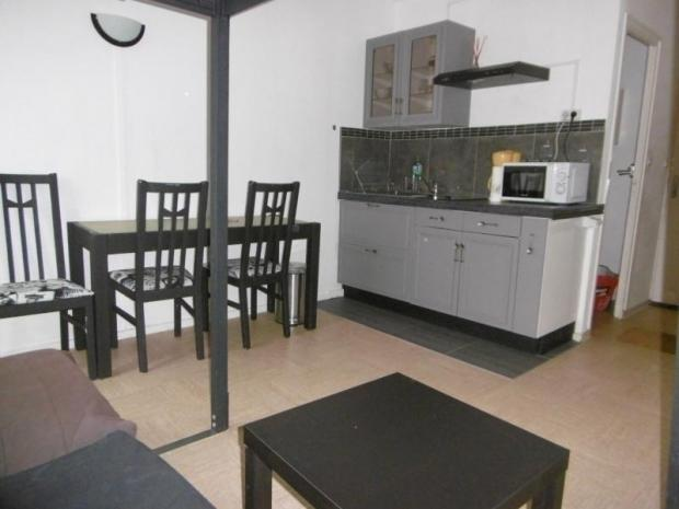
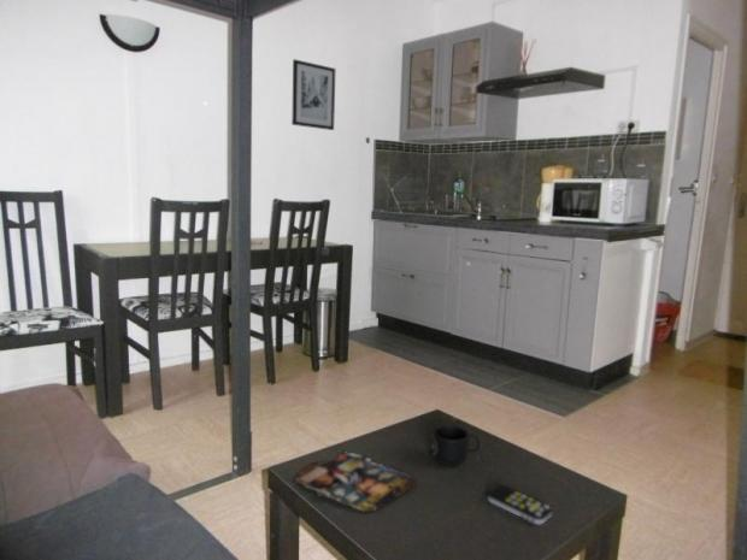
+ mug [430,424,481,466]
+ remote control [487,484,553,525]
+ magazine [294,452,417,513]
+ wall art [290,58,337,131]
